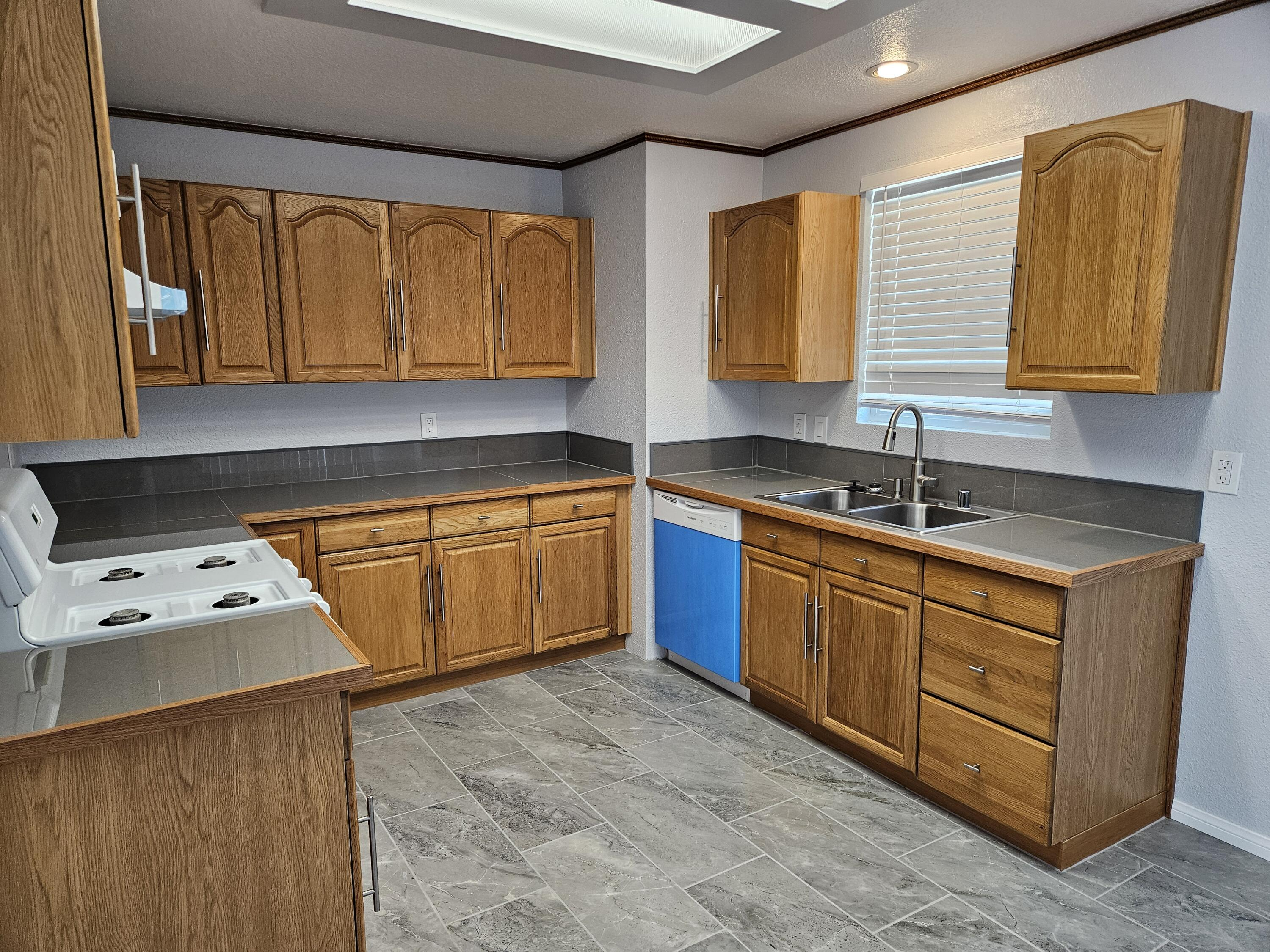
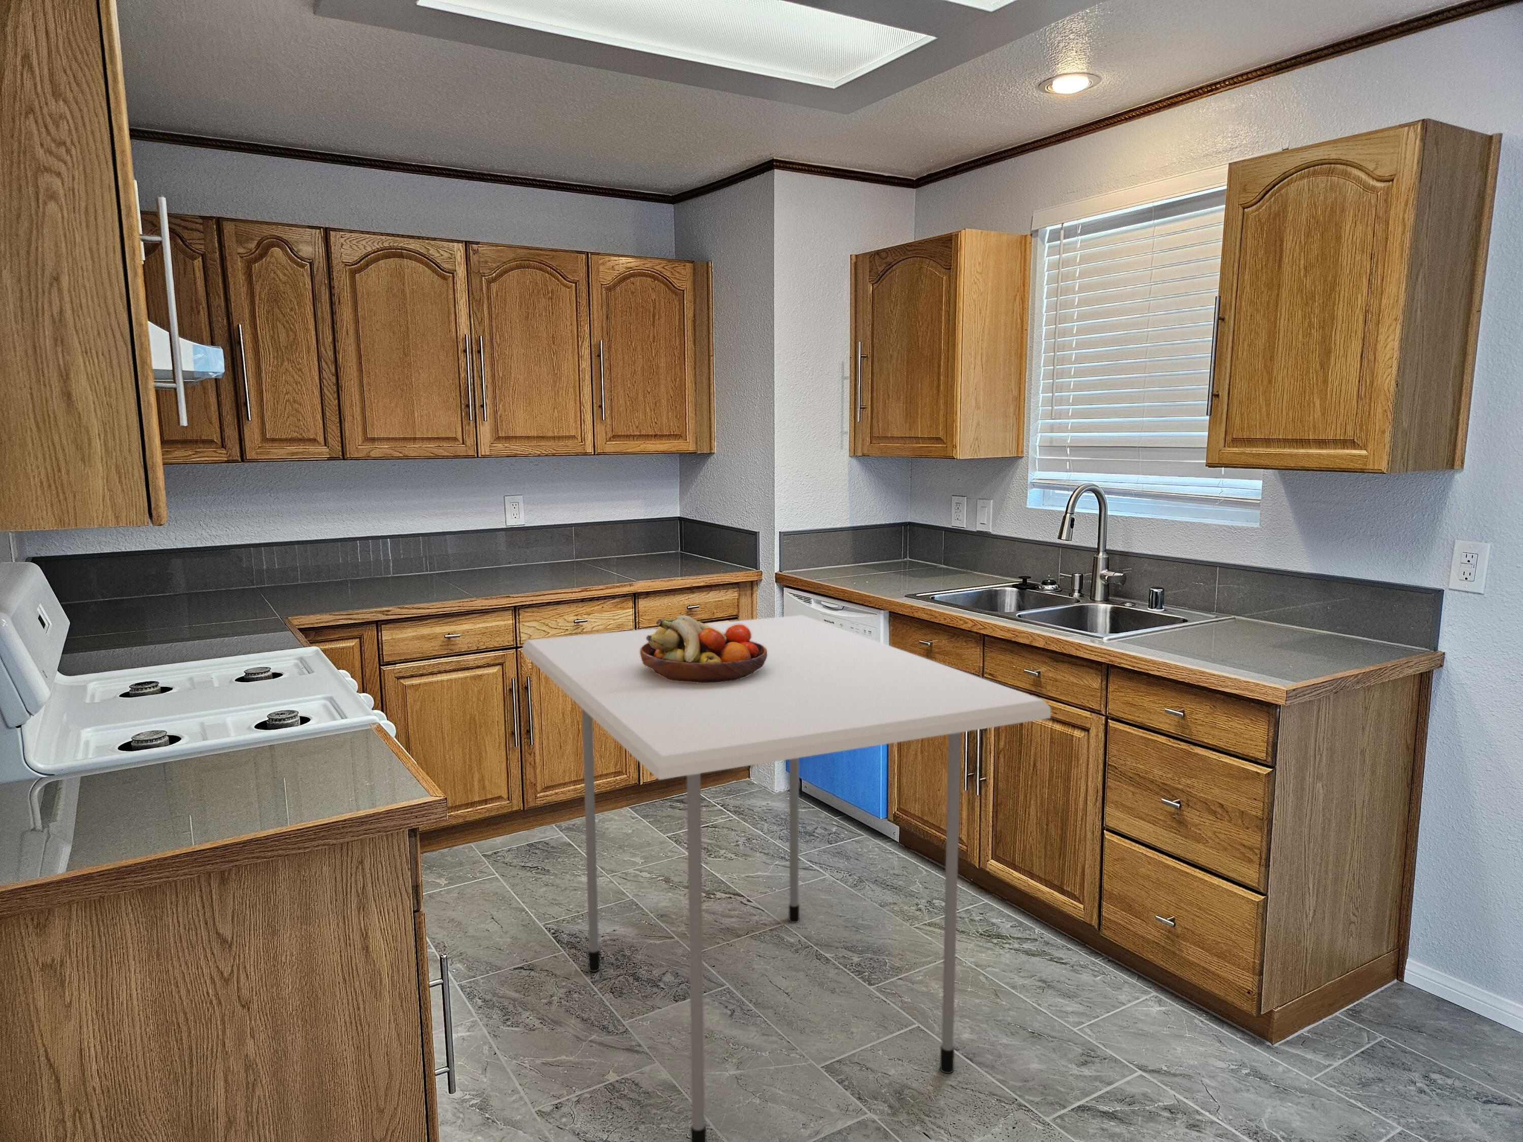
+ dining table [523,614,1052,1142]
+ fruit bowl [639,614,767,684]
